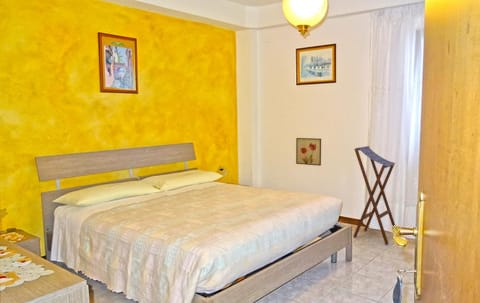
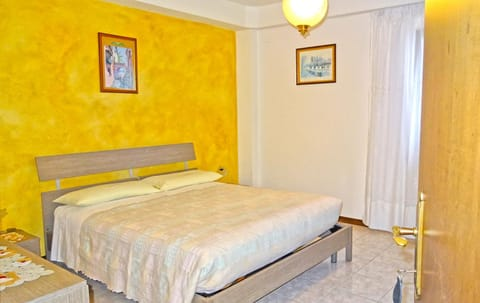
- stool [353,145,396,245]
- wall art [295,137,322,167]
